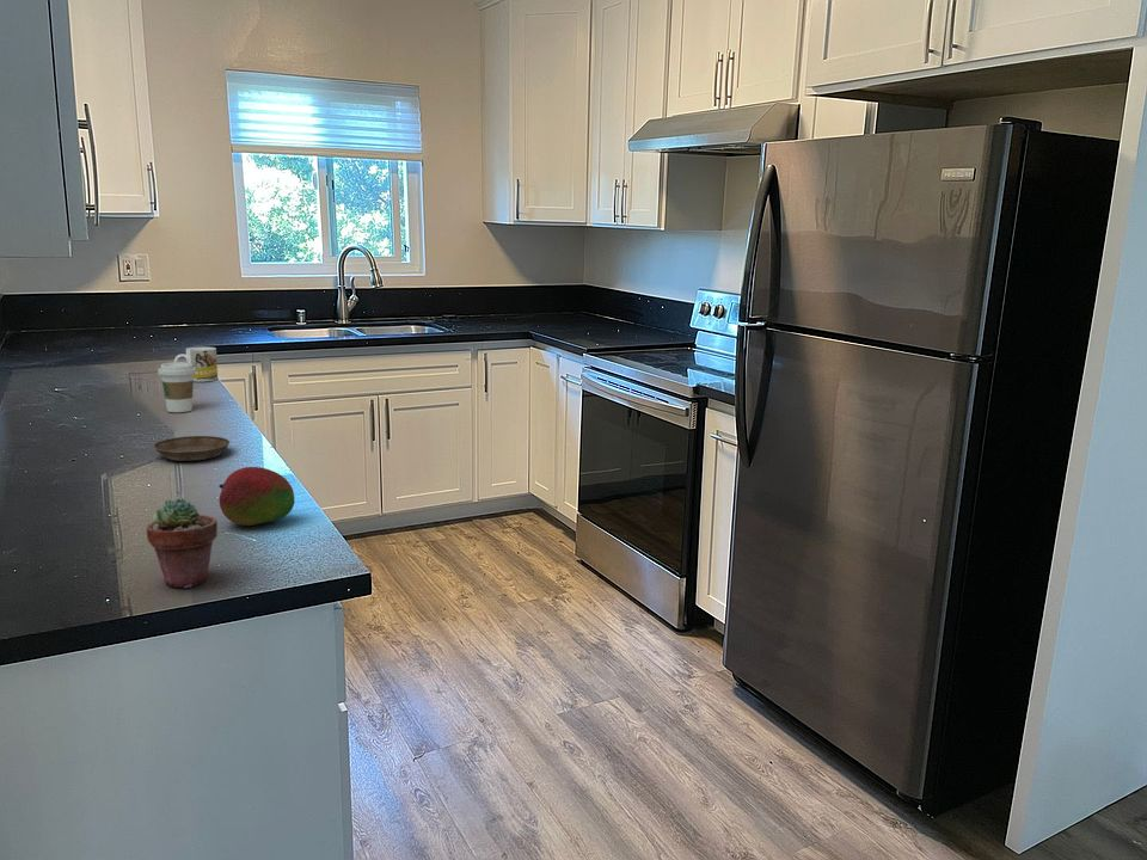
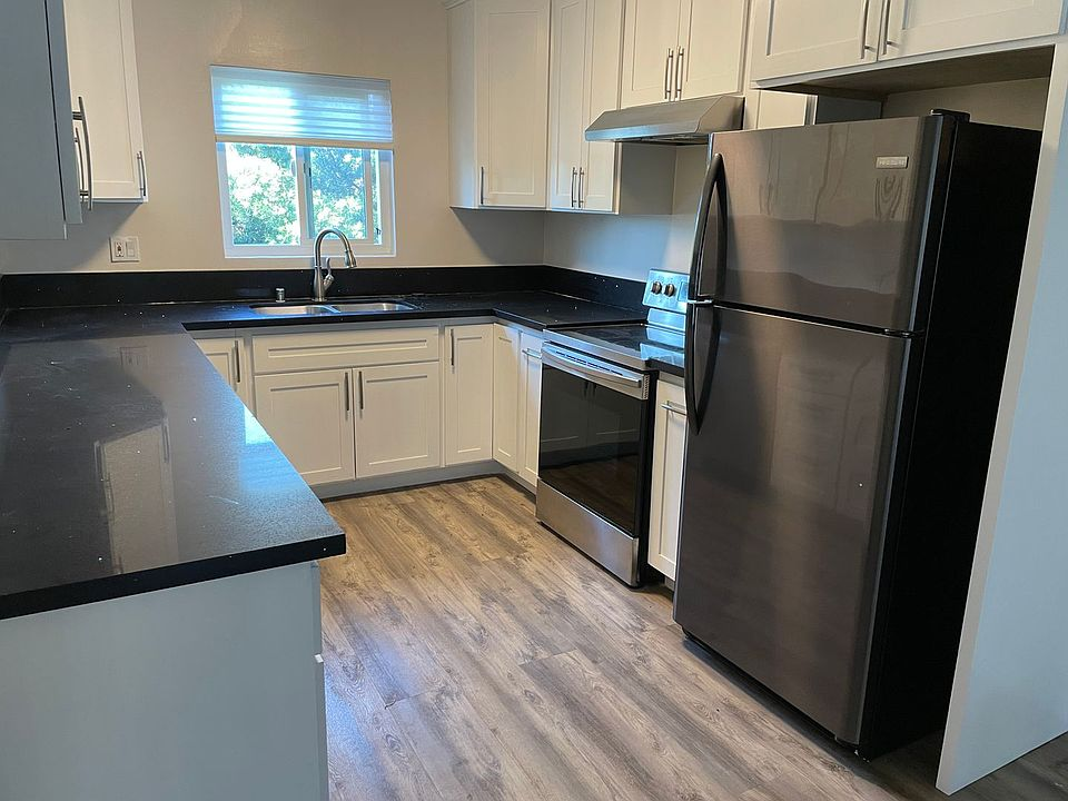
- potted succulent [146,497,219,589]
- saucer [153,435,231,462]
- mug [173,346,219,383]
- coffee cup [157,361,196,413]
- fruit [217,466,295,527]
